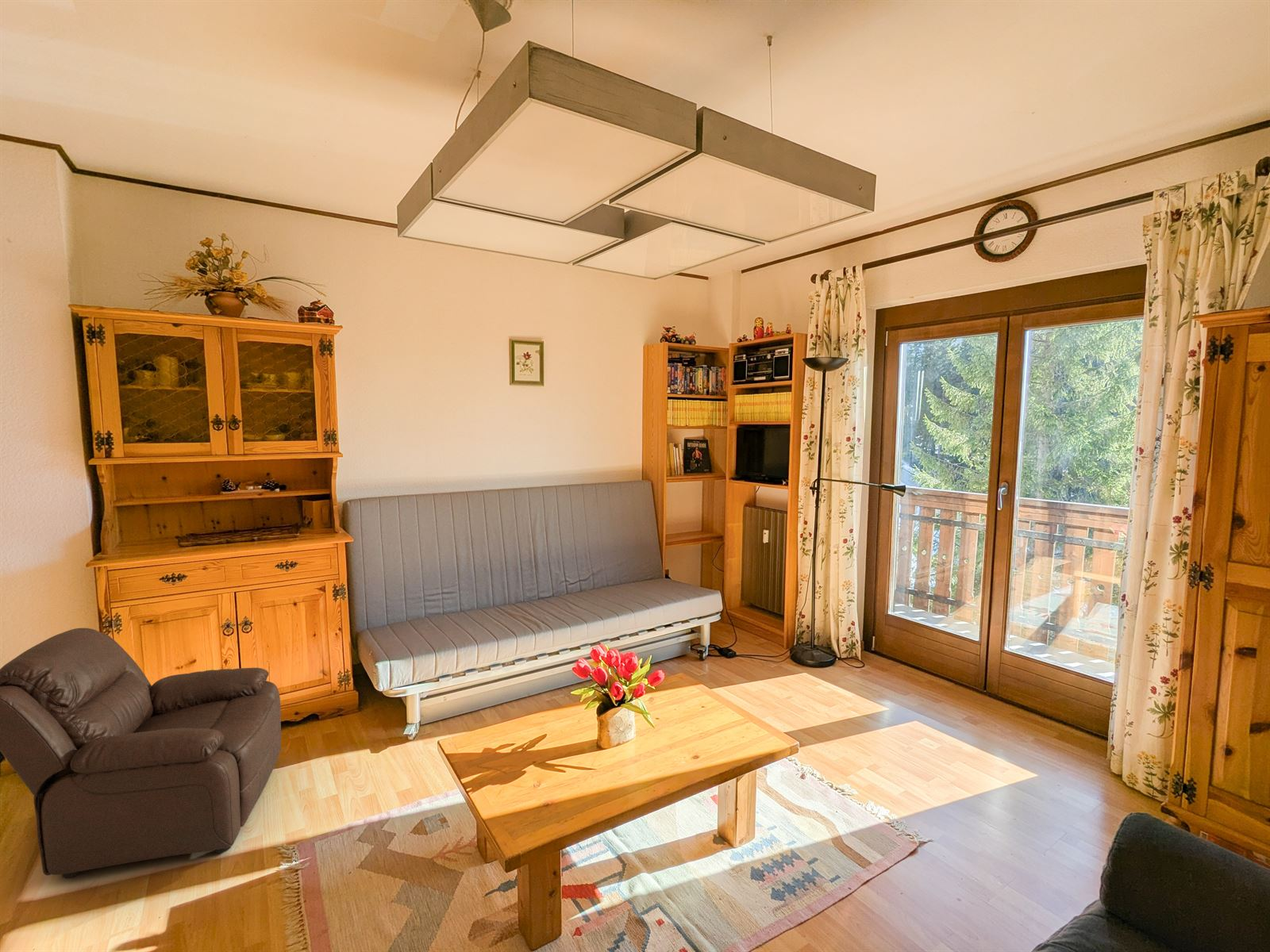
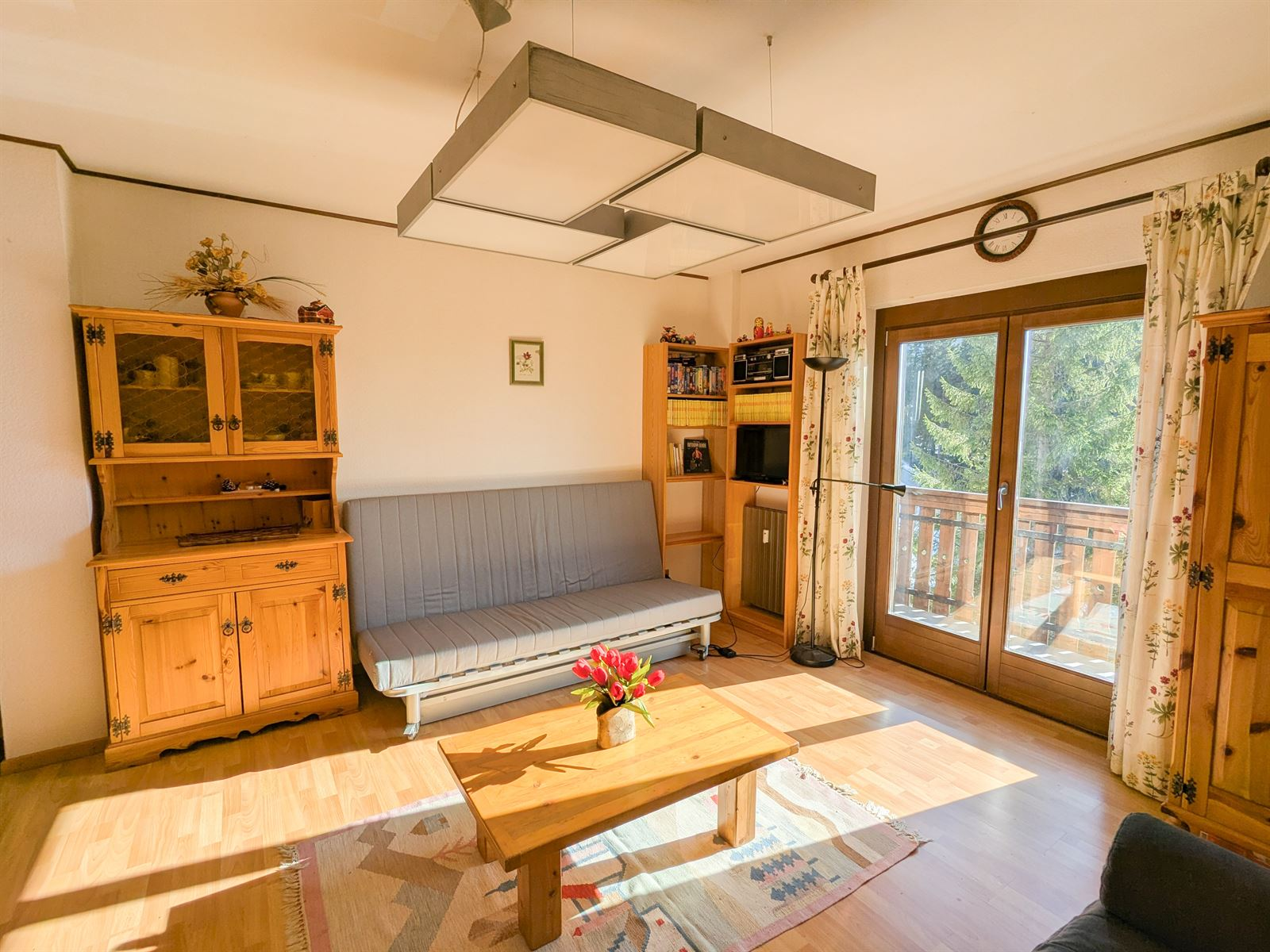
- chair [0,628,282,879]
